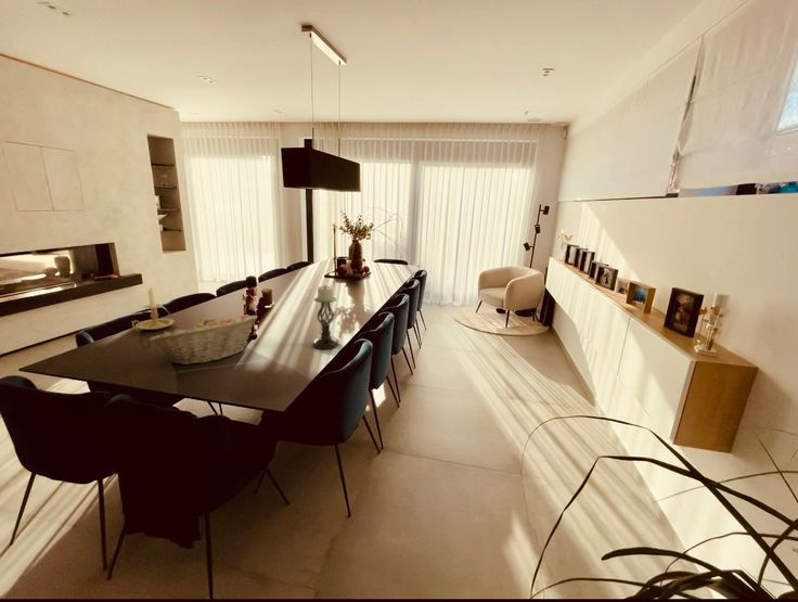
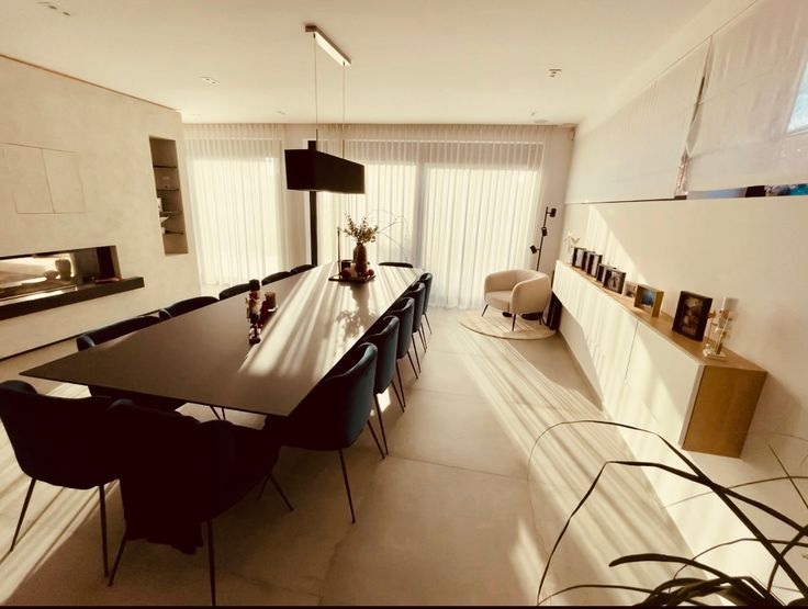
- candle holder [311,284,340,350]
- candle holder [130,289,176,332]
- fruit basket [147,313,258,366]
